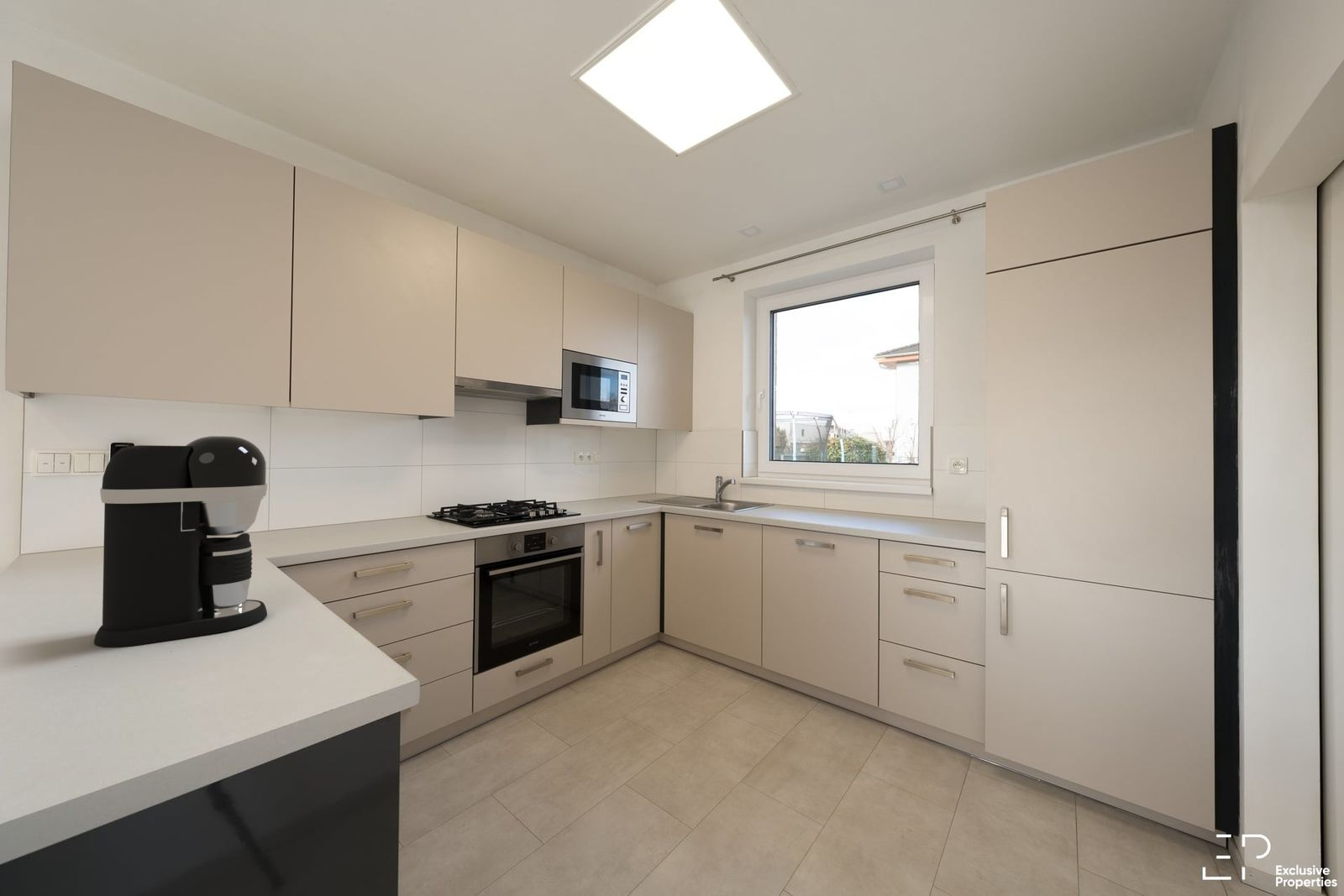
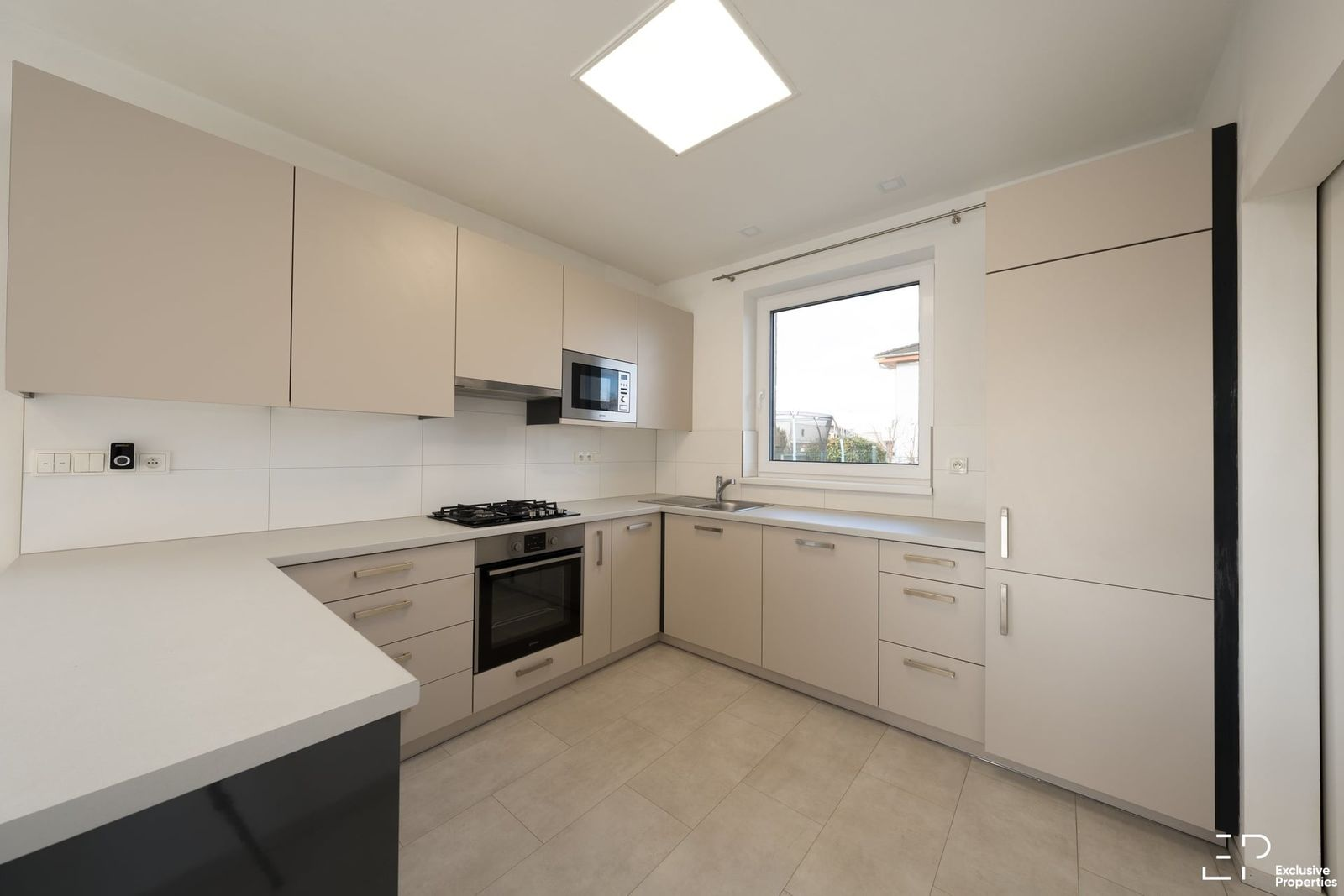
- coffee maker [93,435,268,648]
